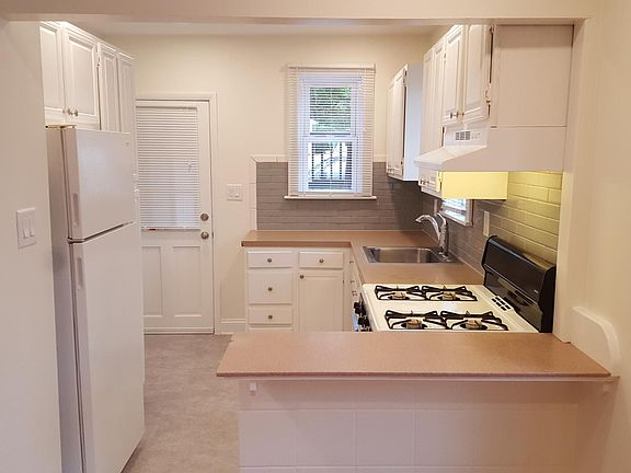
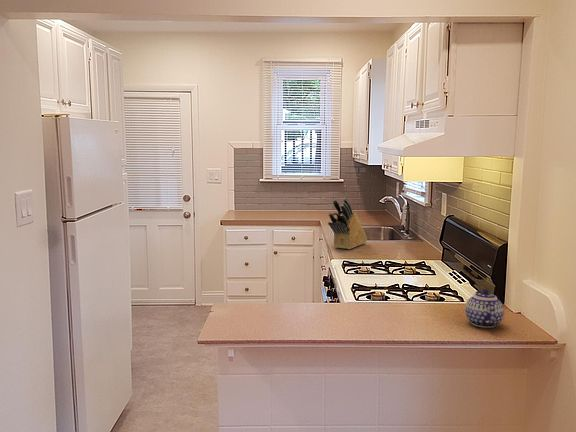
+ teapot [464,288,505,329]
+ knife block [327,197,368,250]
